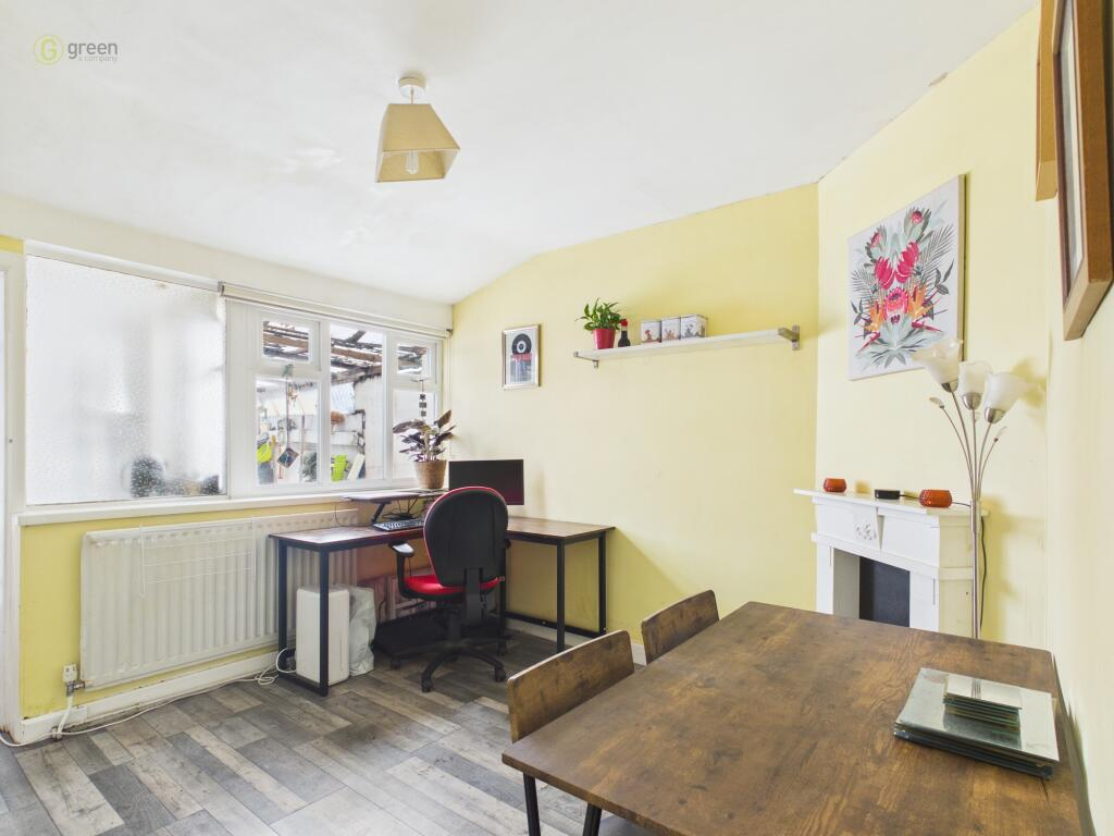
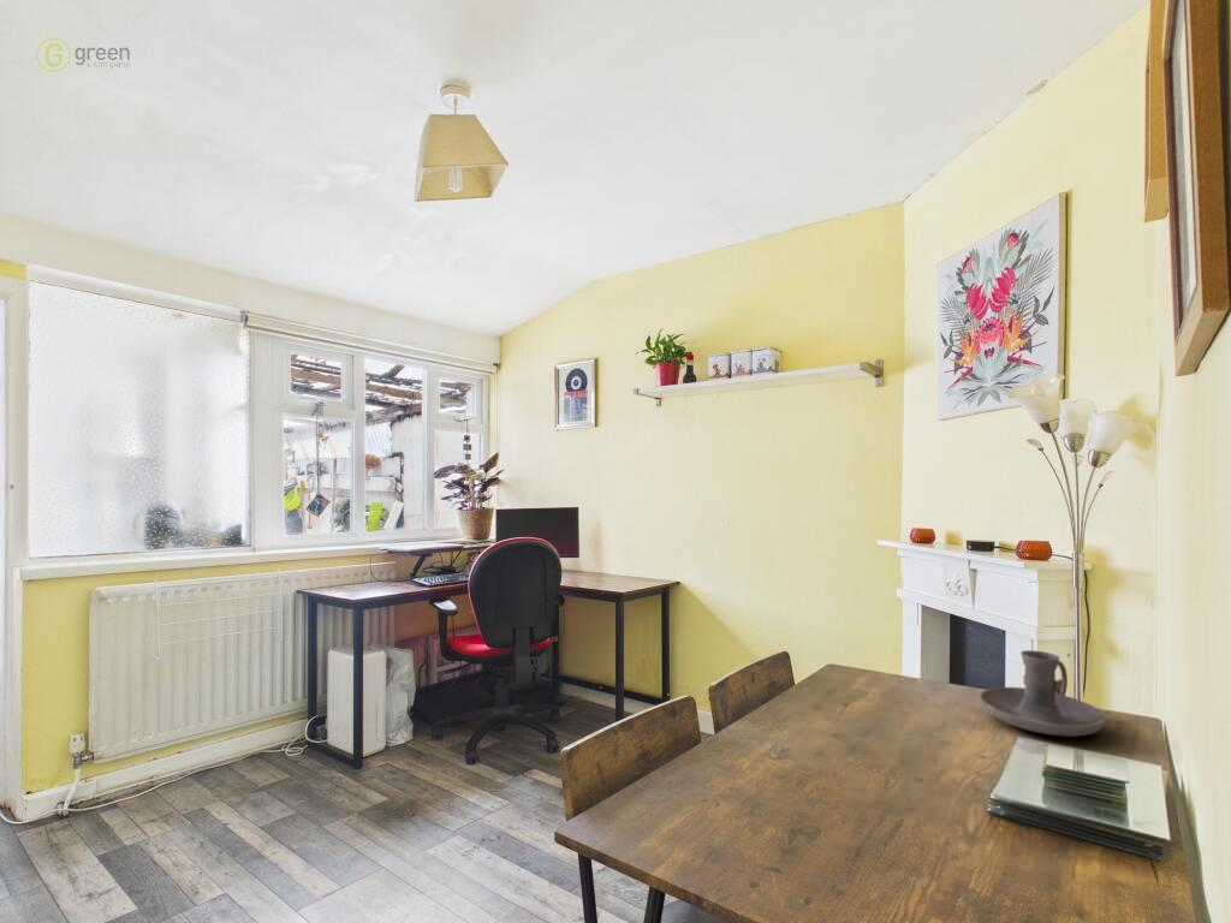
+ candle holder [979,649,1107,738]
